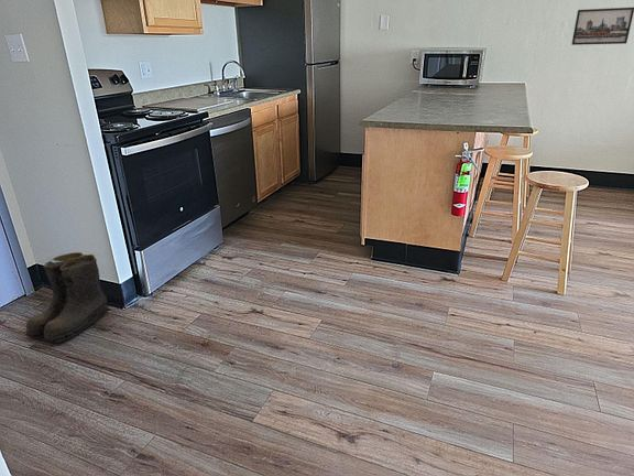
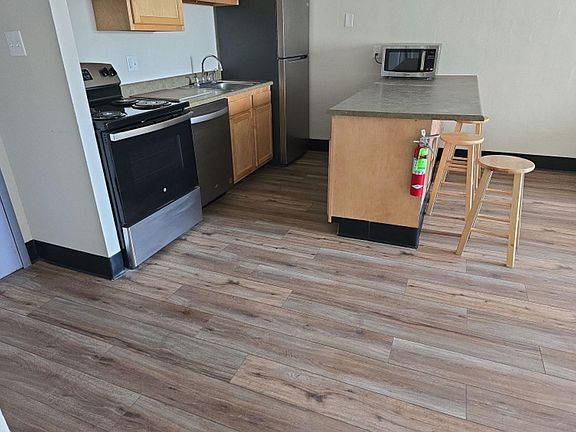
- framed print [570,7,634,46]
- boots [24,251,110,344]
